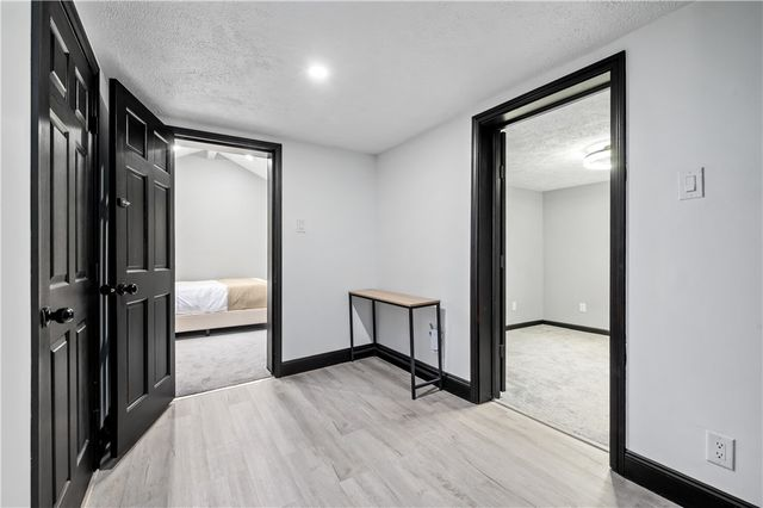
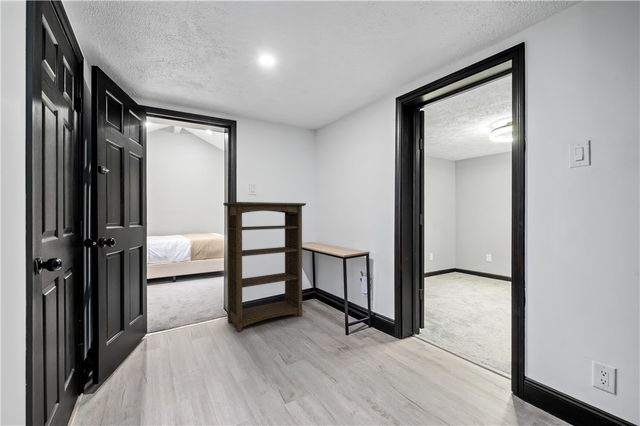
+ bookshelf [222,201,307,333]
